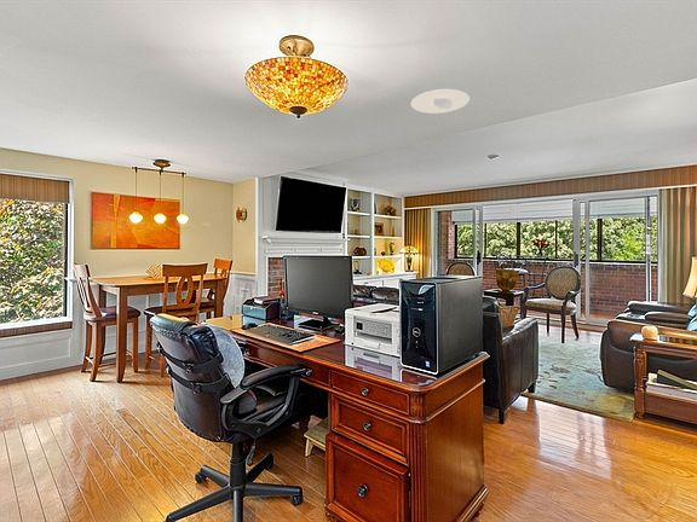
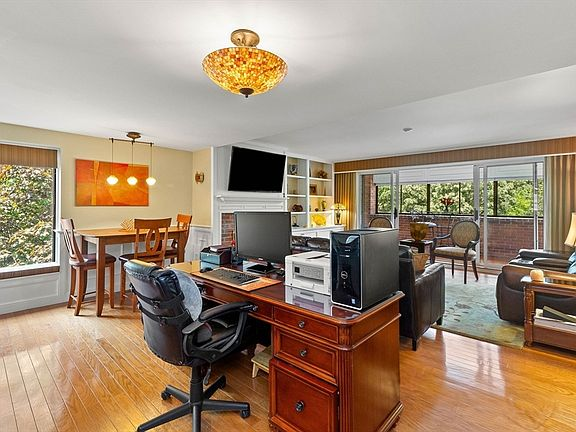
- recessed light [410,88,471,115]
